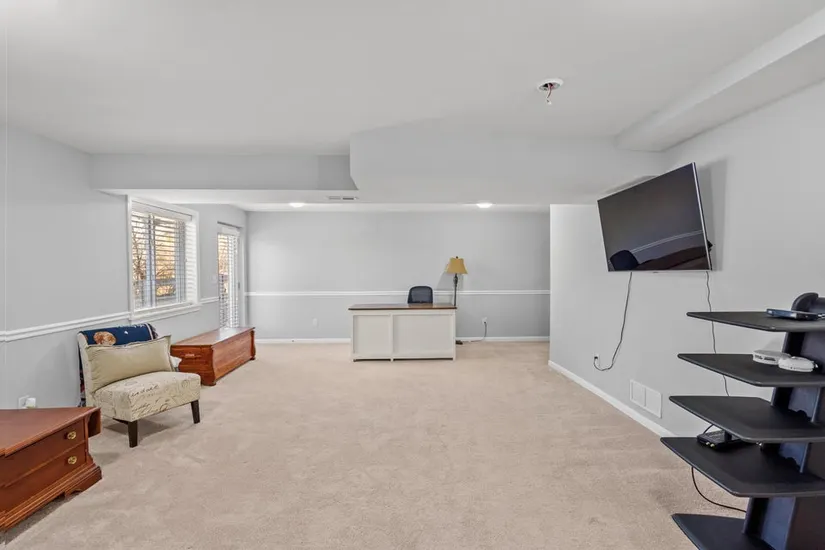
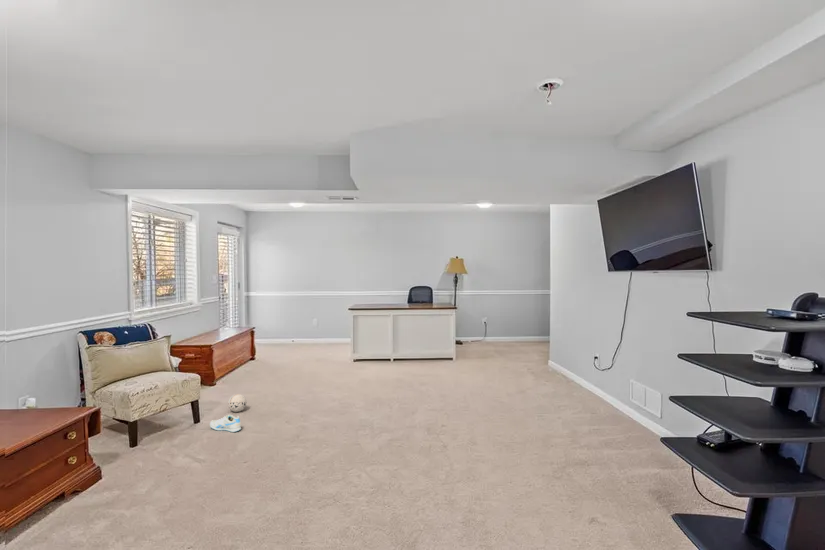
+ sneaker [209,414,242,433]
+ decorative ball [227,393,248,413]
